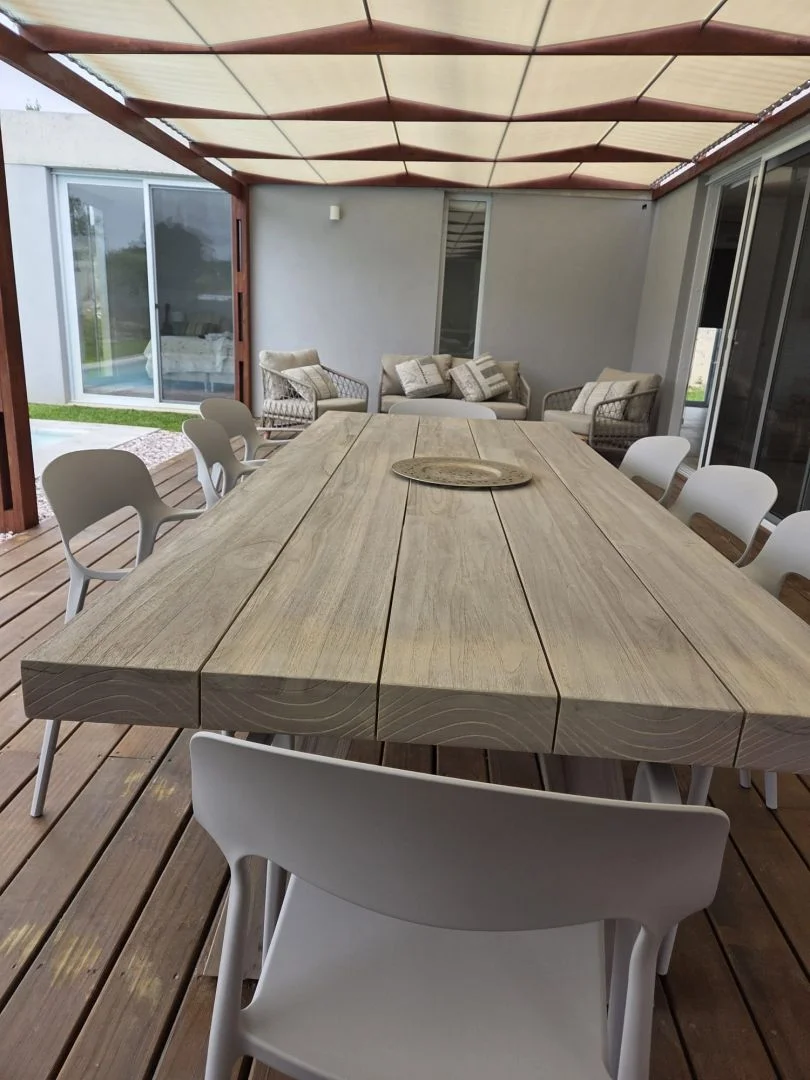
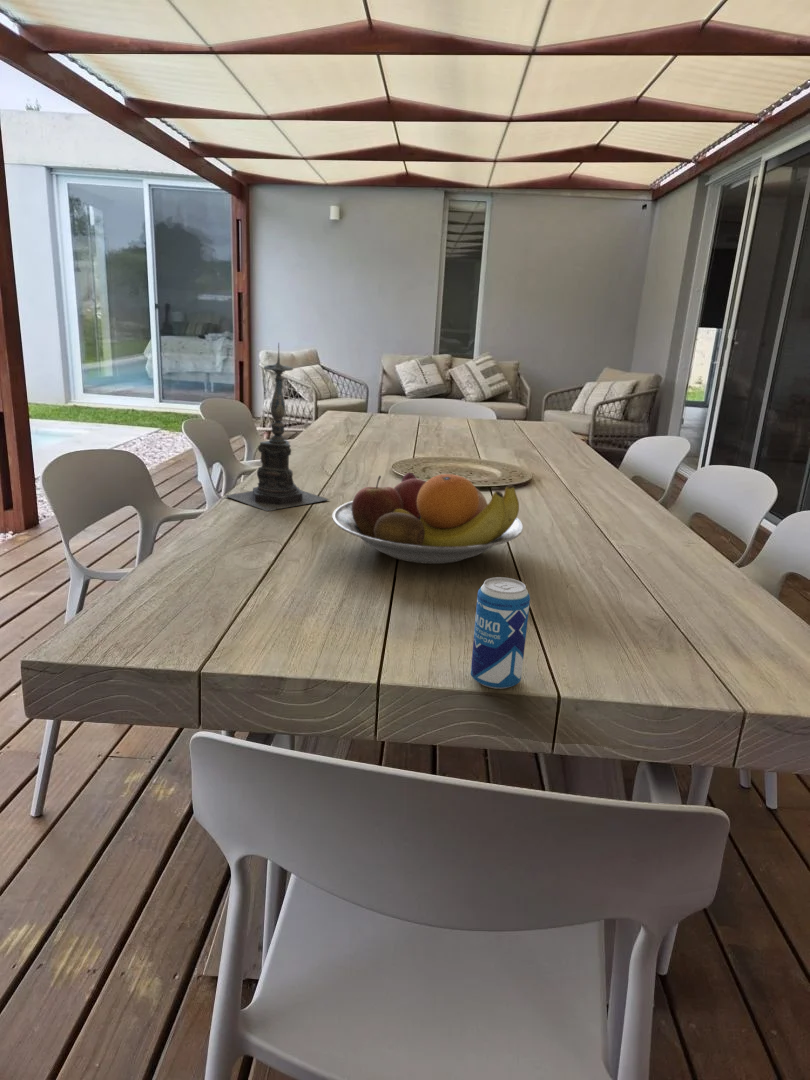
+ beverage can [470,576,531,690]
+ fruit bowl [331,471,524,565]
+ candle holder [224,342,331,512]
